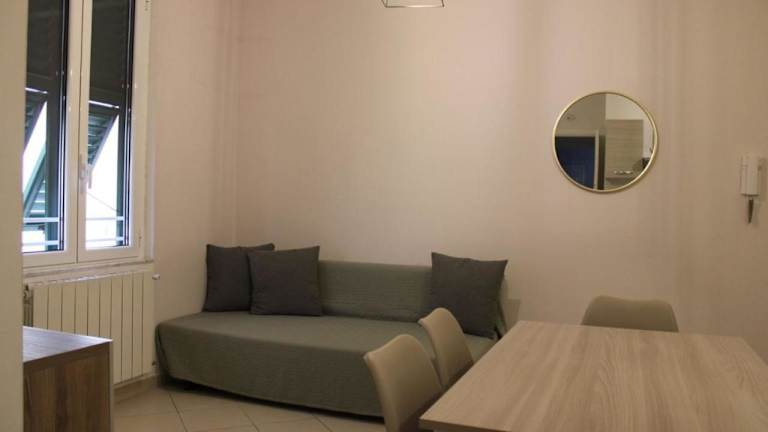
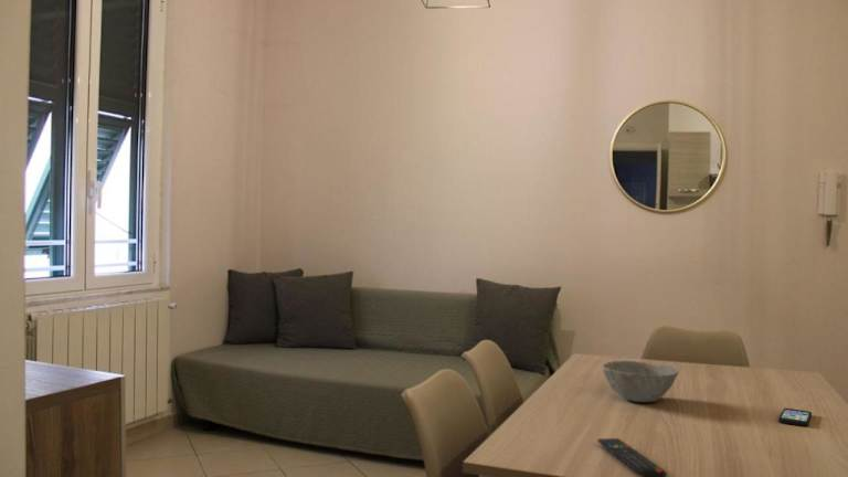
+ remote control [596,437,668,477]
+ smartphone [777,407,813,427]
+ bowl [601,360,679,403]
